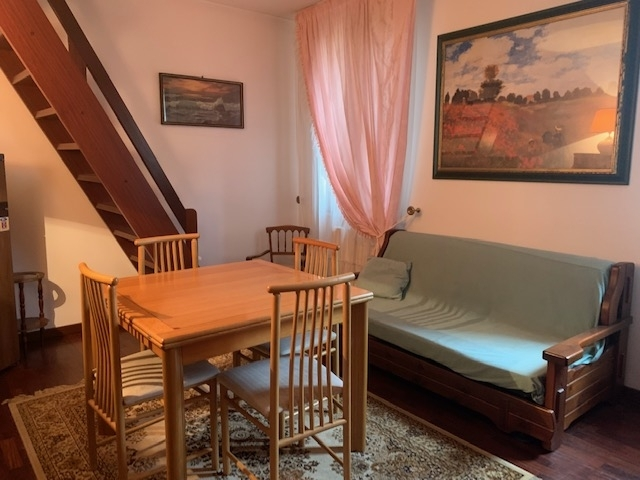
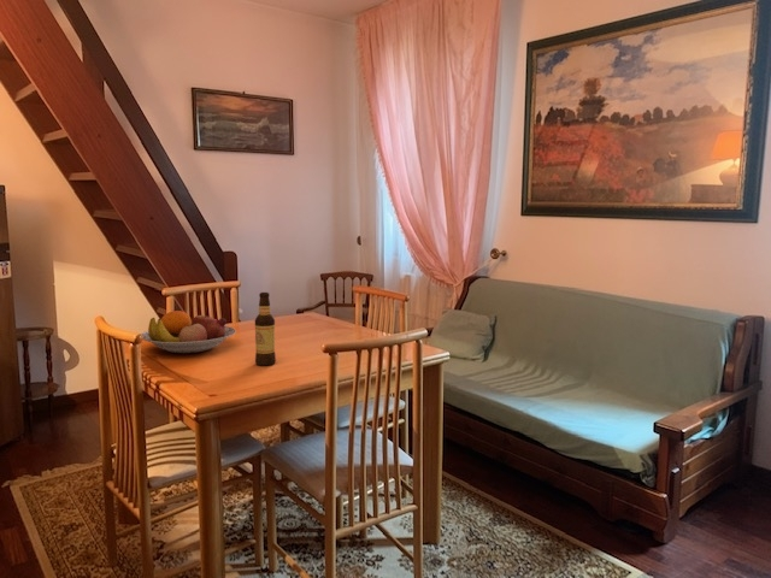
+ bottle [254,291,277,367]
+ fruit bowl [140,309,237,354]
